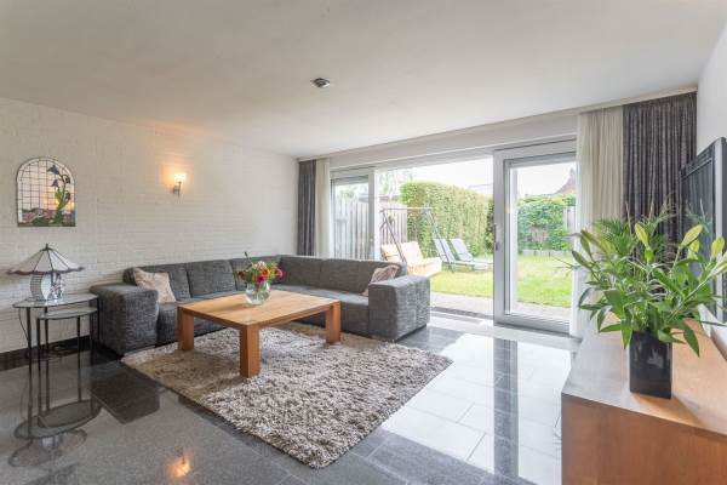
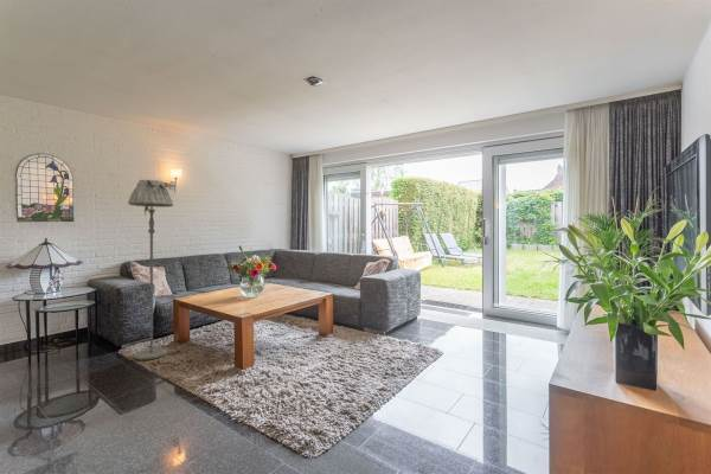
+ floor lamp [127,179,174,361]
